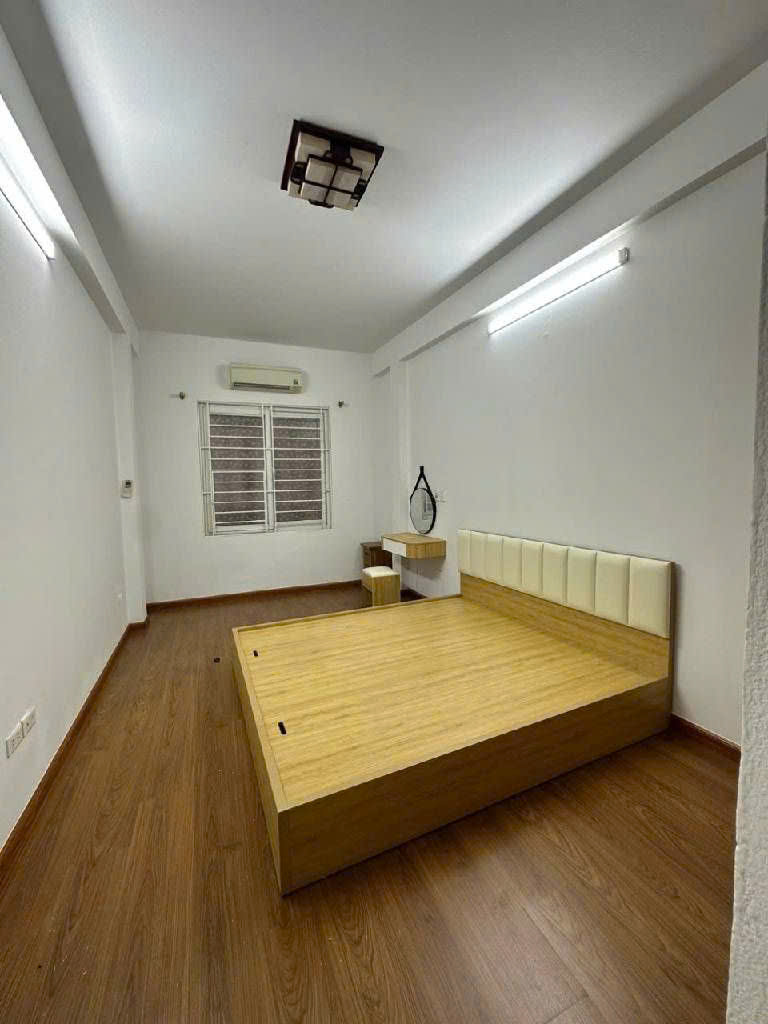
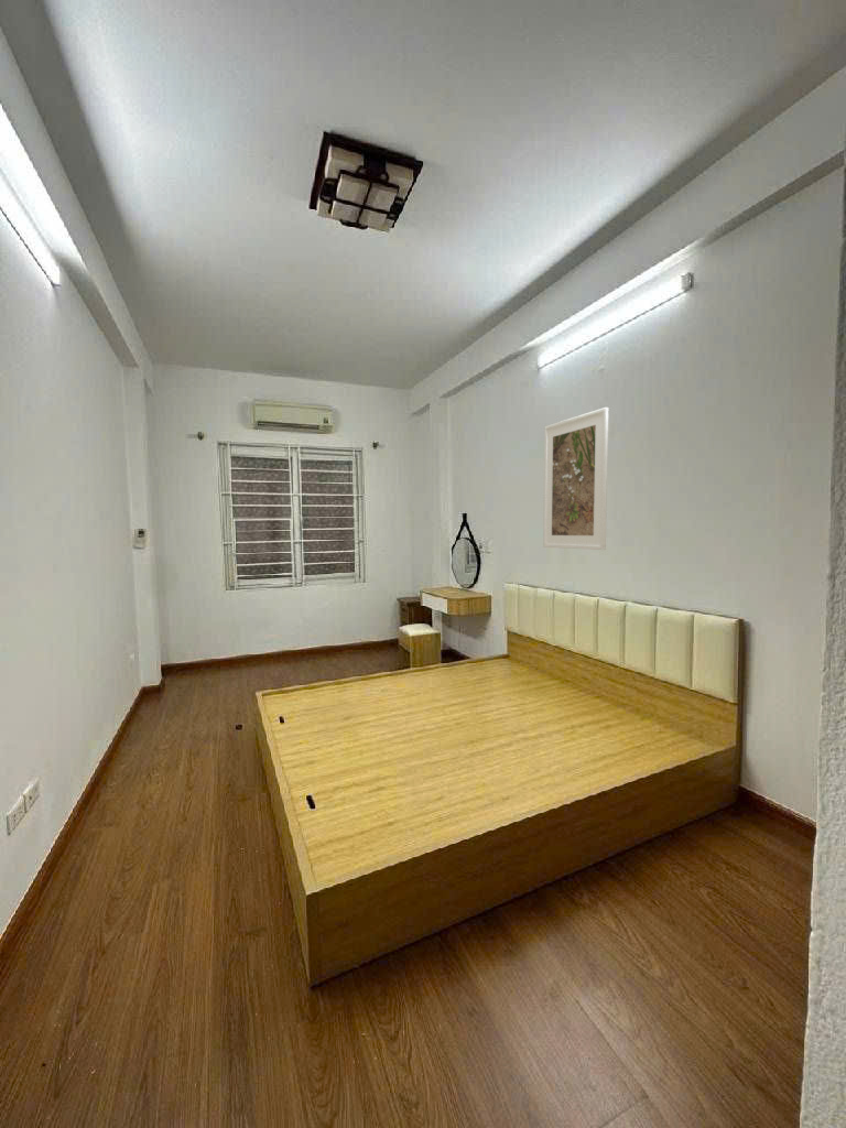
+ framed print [542,406,609,551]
